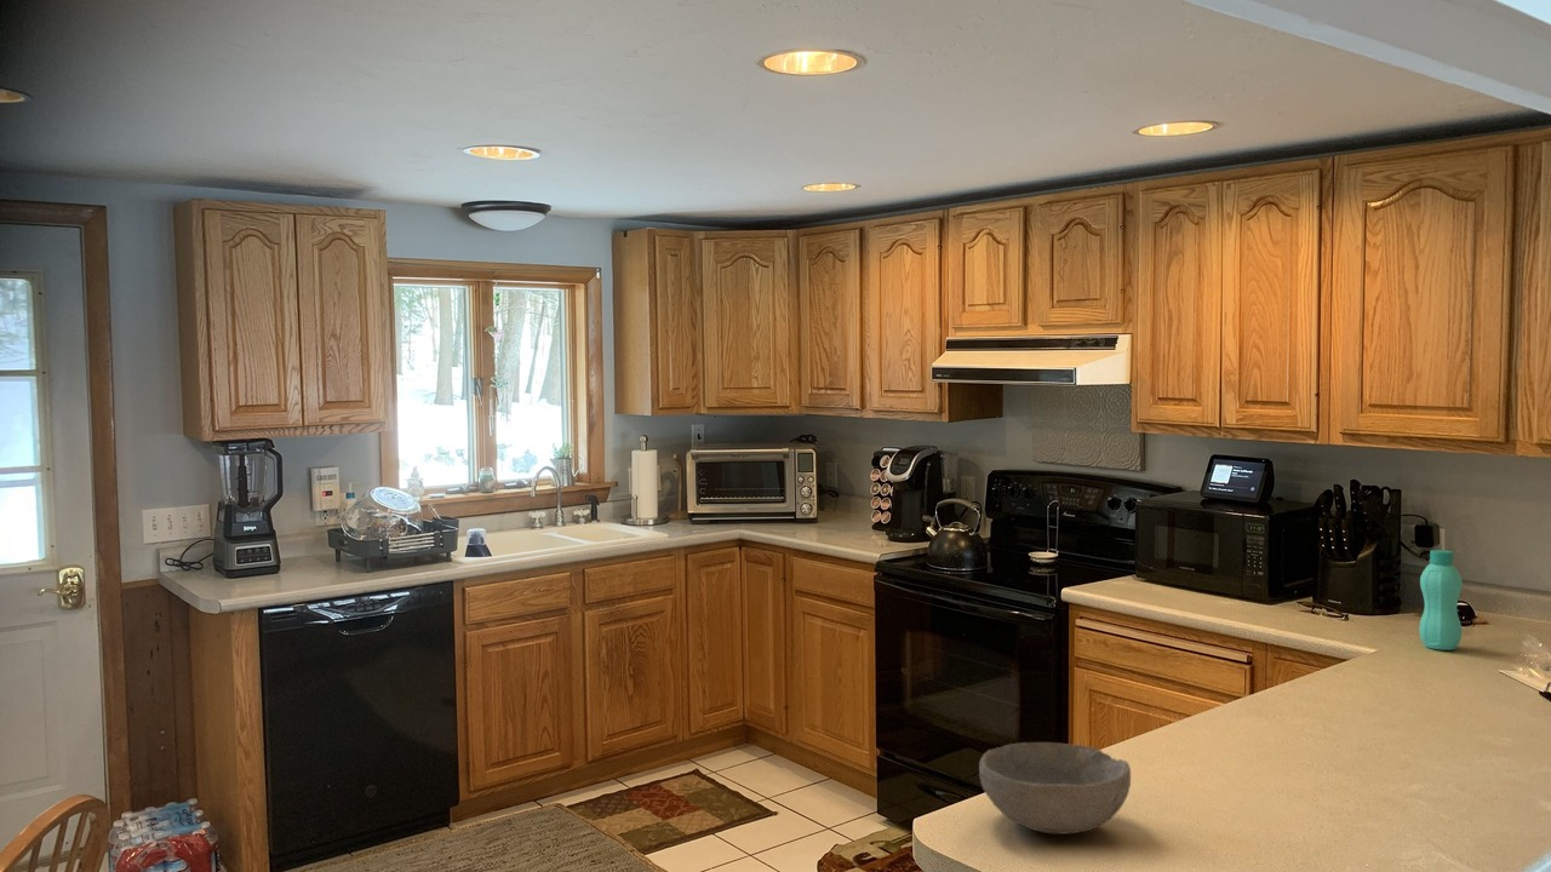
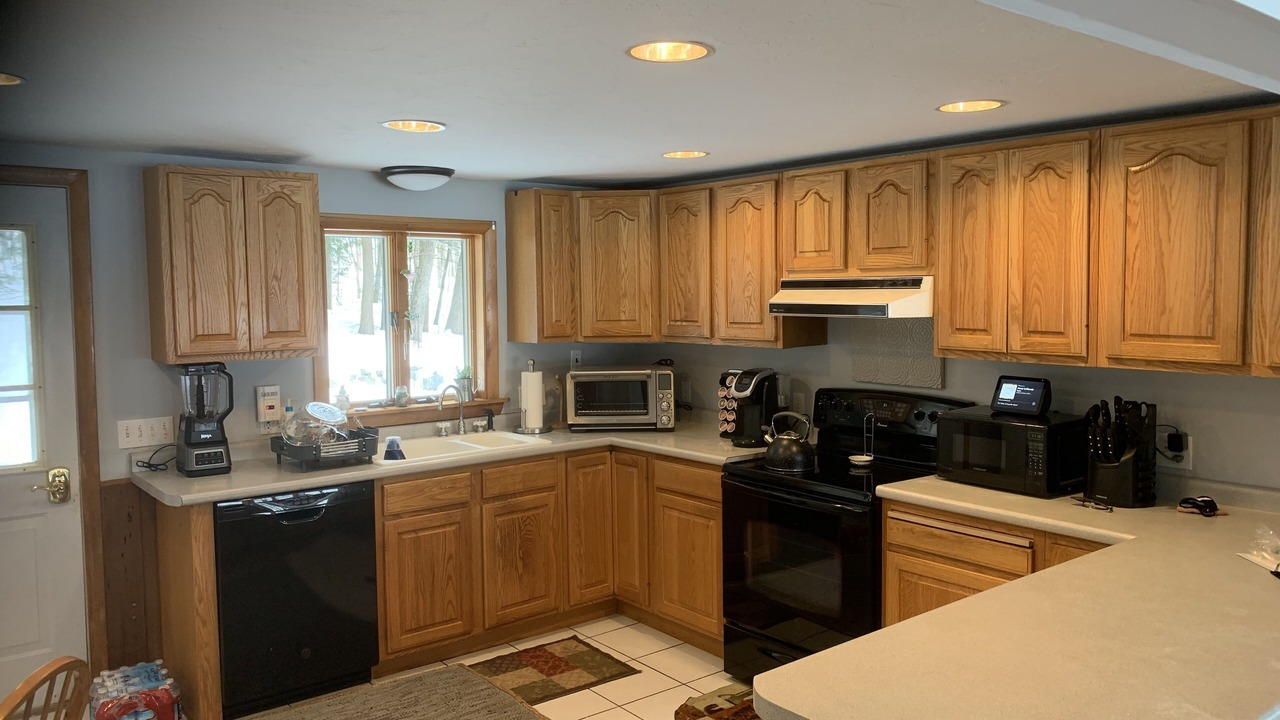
- bottle [1418,549,1464,652]
- bowl [978,741,1132,836]
